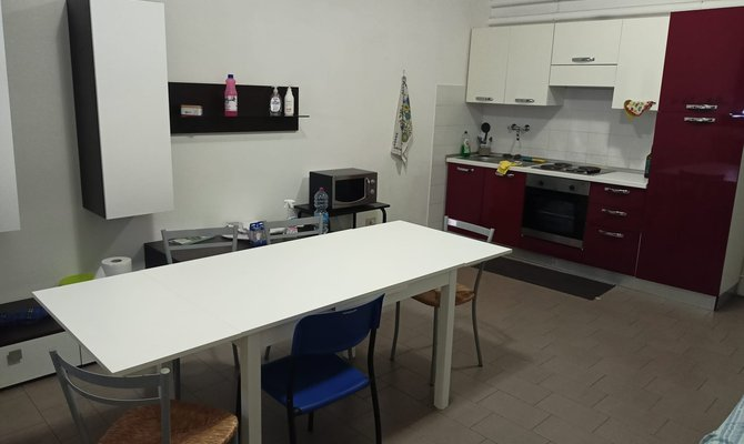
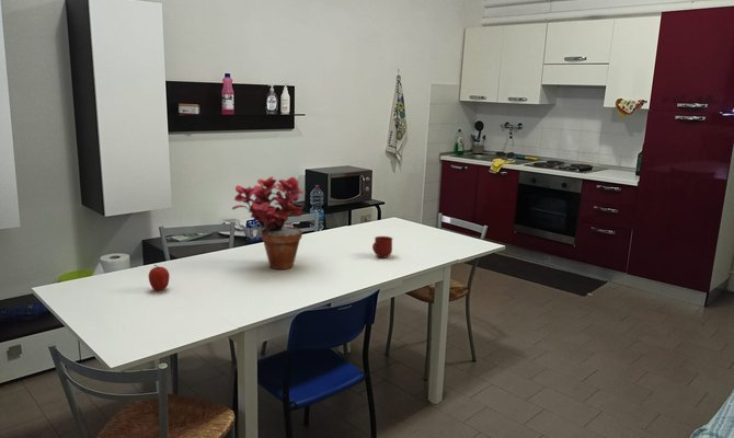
+ fruit [148,264,171,291]
+ mug [371,235,393,258]
+ potted plant [231,175,307,270]
